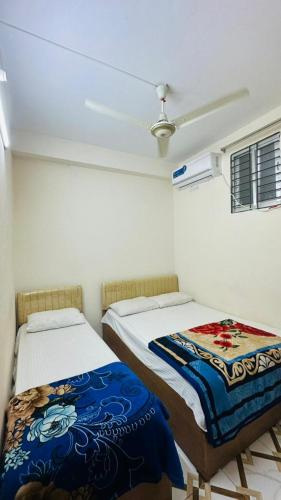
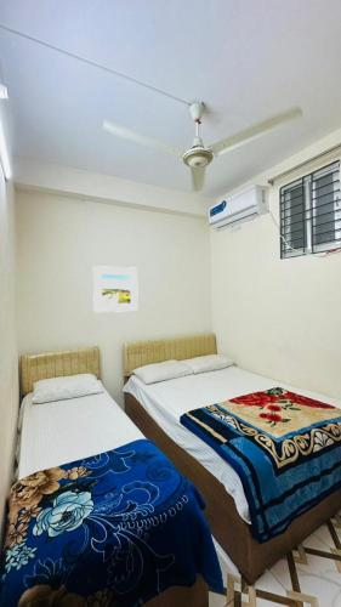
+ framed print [92,265,140,313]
